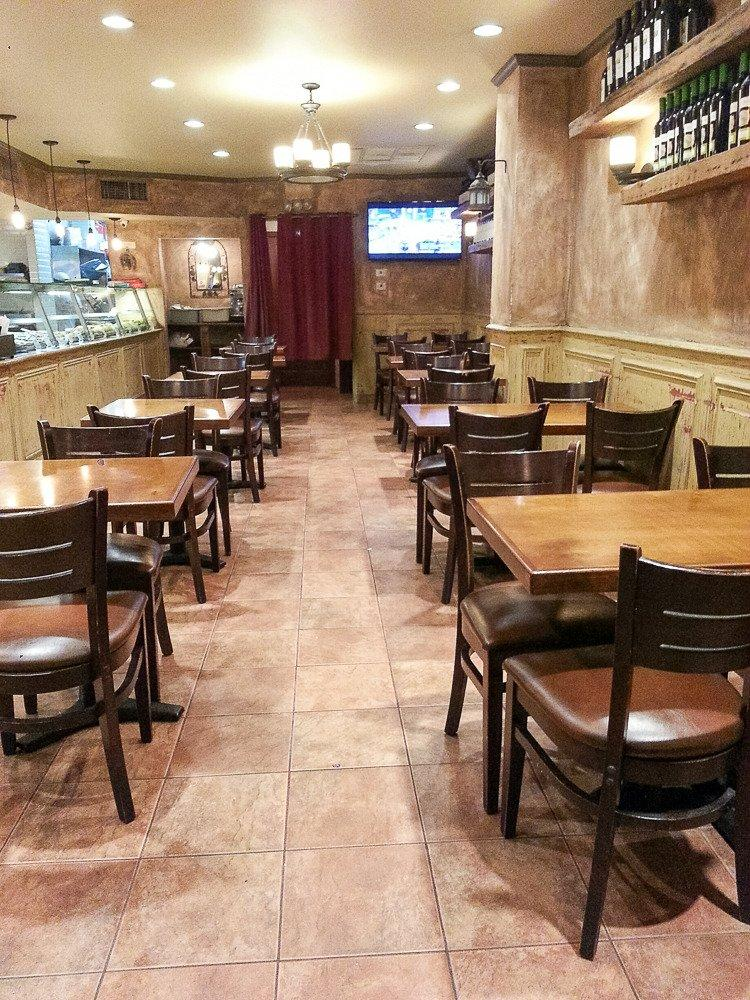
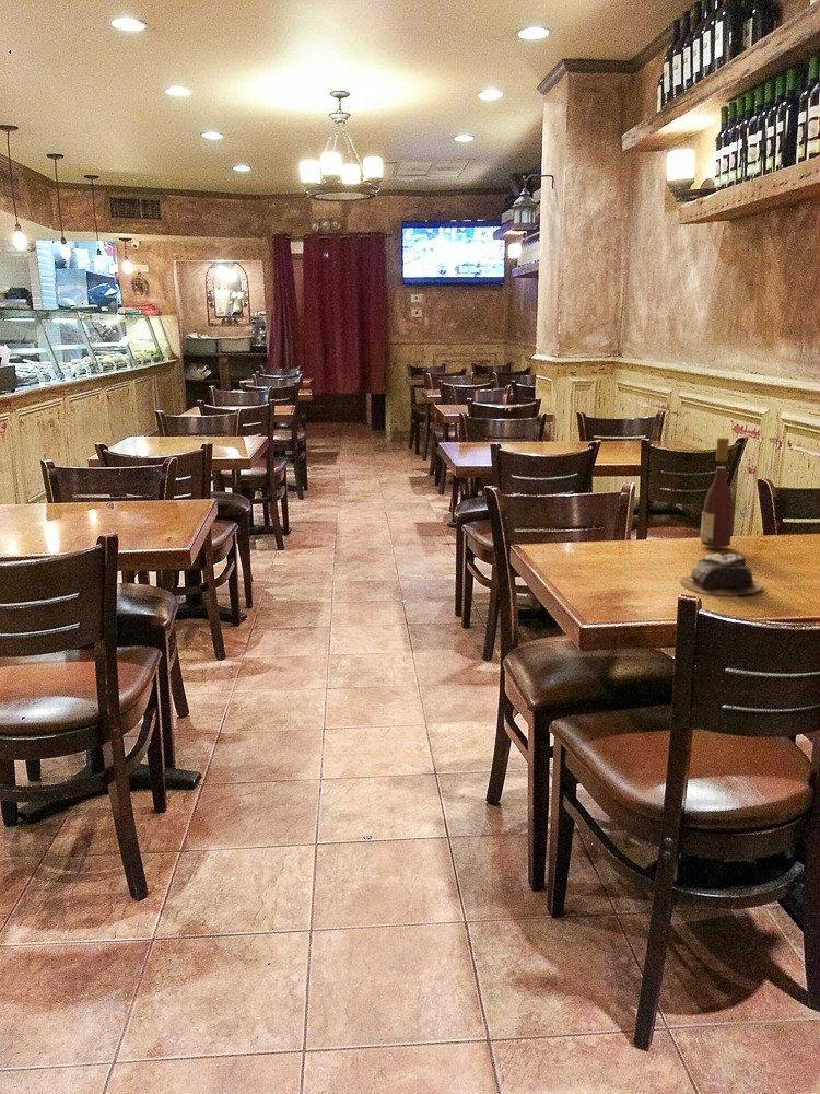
+ wine bottle [700,437,735,548]
+ bread [679,552,762,596]
